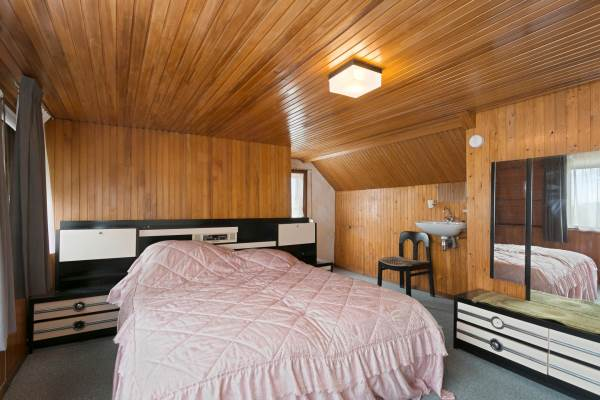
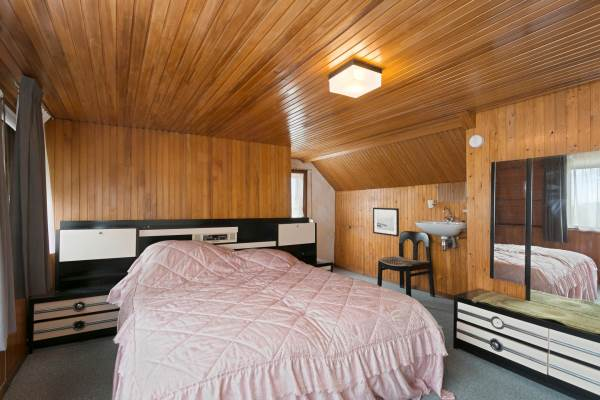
+ wall art [372,207,400,238]
